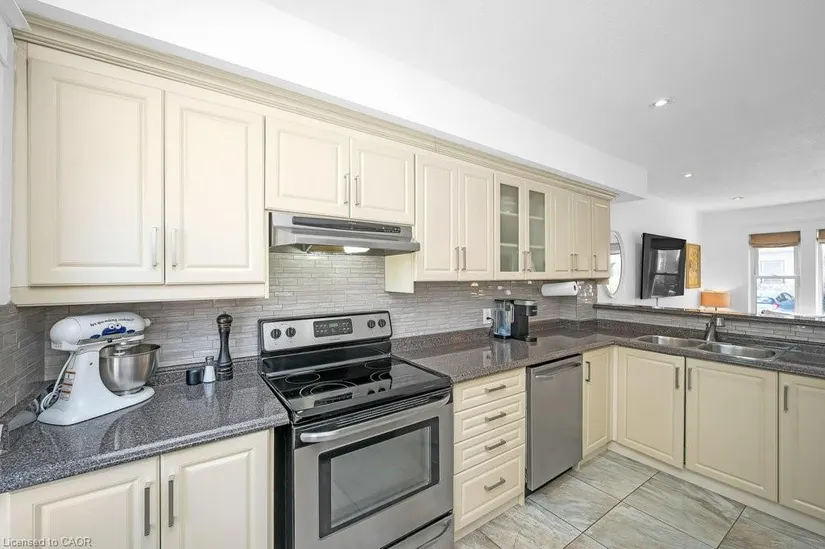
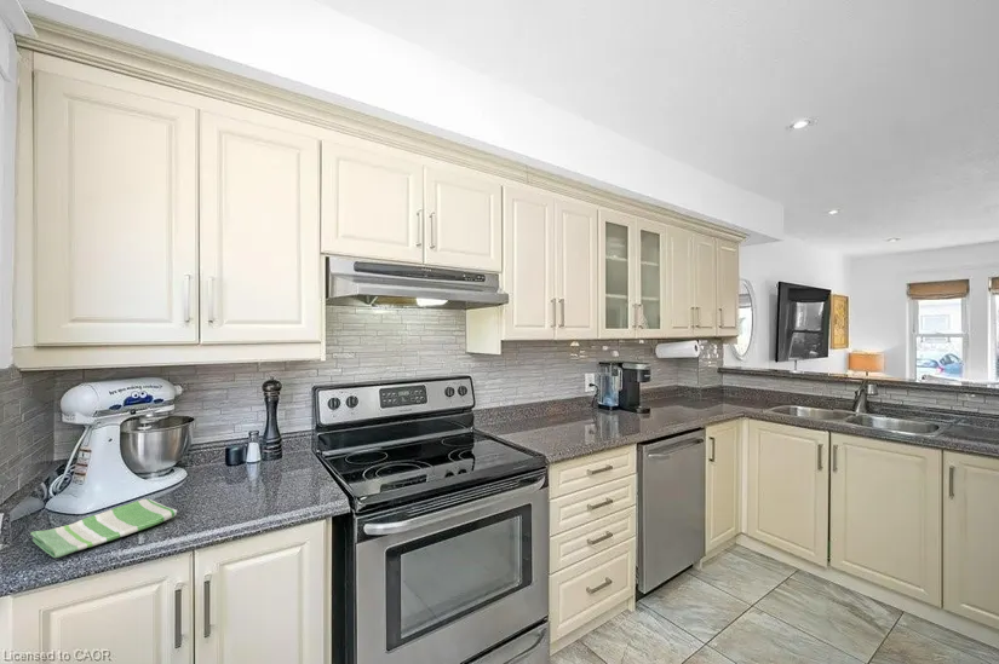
+ dish towel [29,498,178,559]
